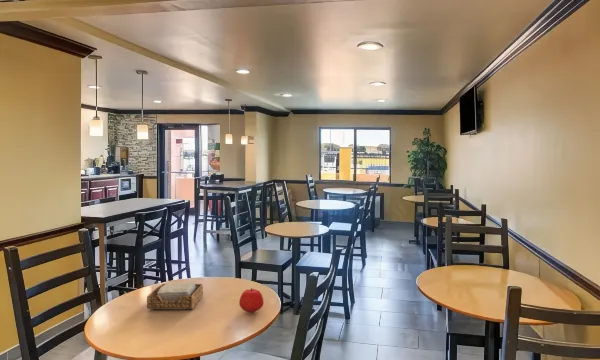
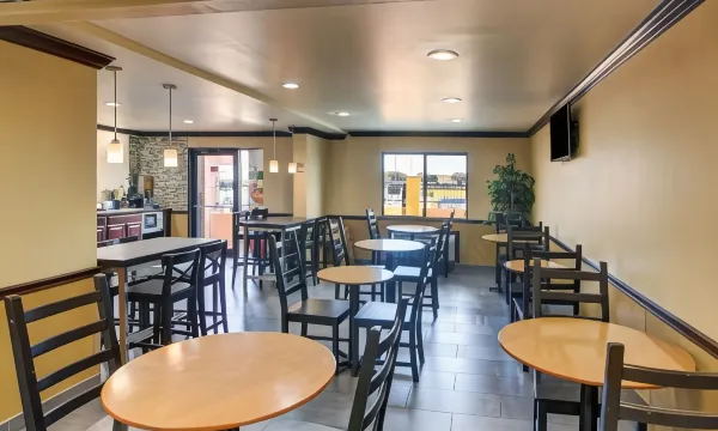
- apple [238,287,265,313]
- napkin holder [146,280,204,310]
